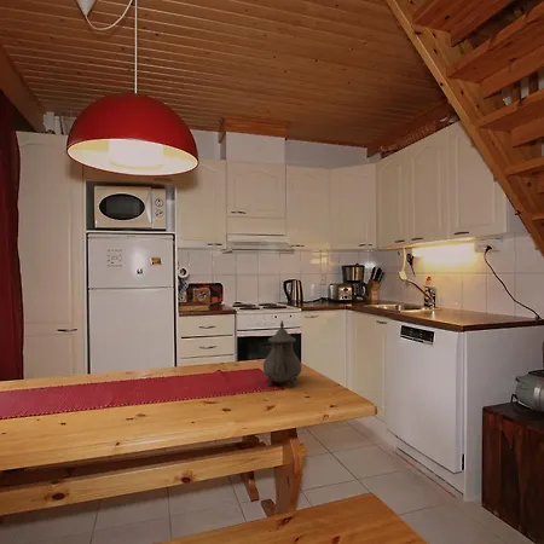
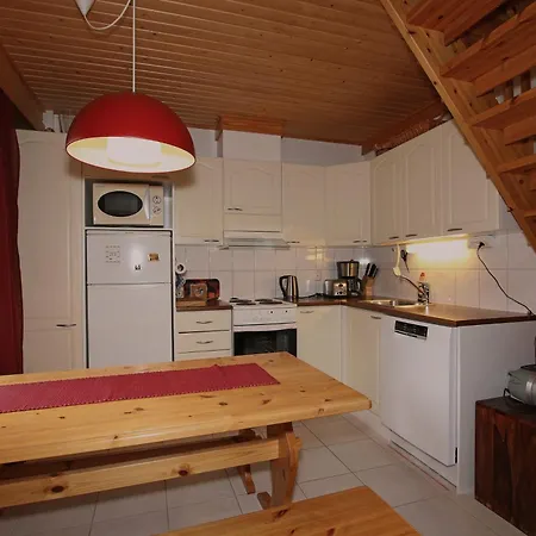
- teapot [262,319,302,387]
